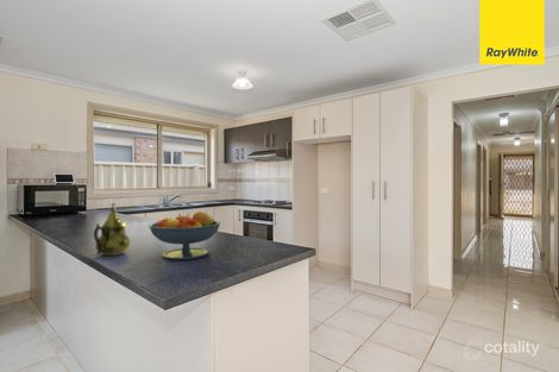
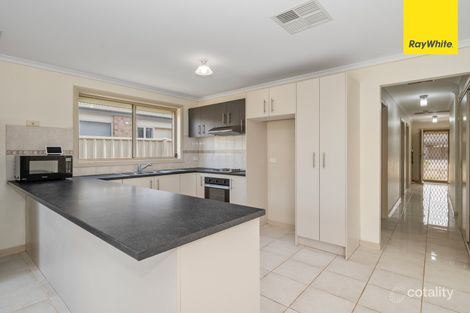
- teapot [93,202,132,257]
- fruit bowl [147,210,221,261]
